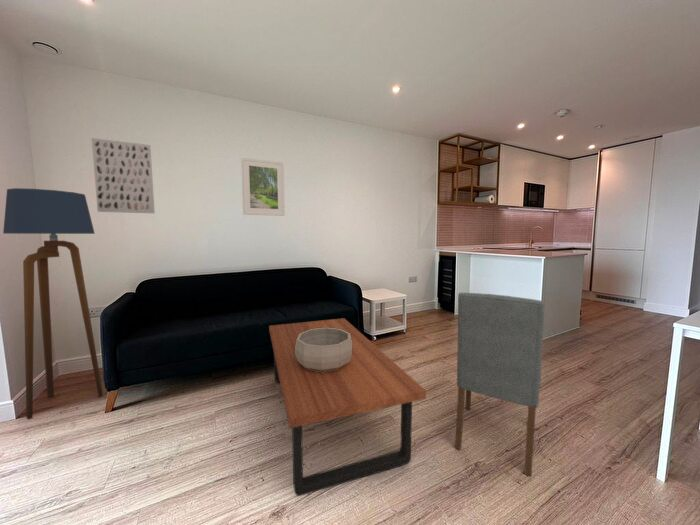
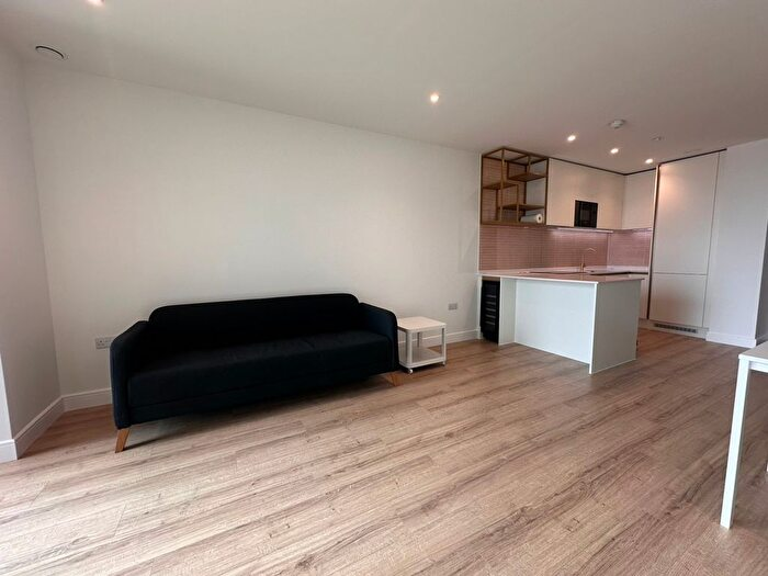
- dining chair [454,292,546,477]
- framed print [240,157,286,217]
- coffee table [268,317,427,497]
- wall art [91,137,156,214]
- floor lamp [2,187,104,420]
- decorative bowl [295,328,352,372]
